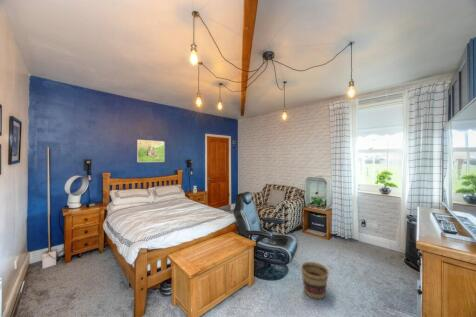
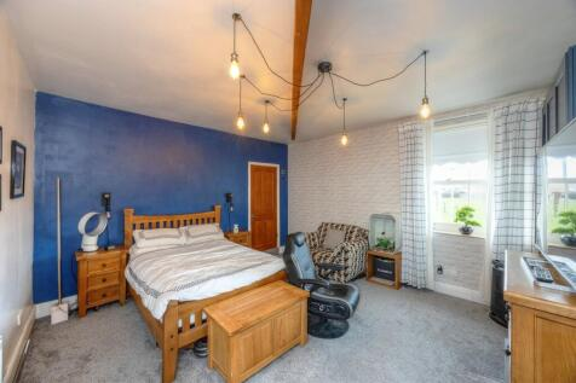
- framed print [136,139,165,163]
- basket [300,261,330,300]
